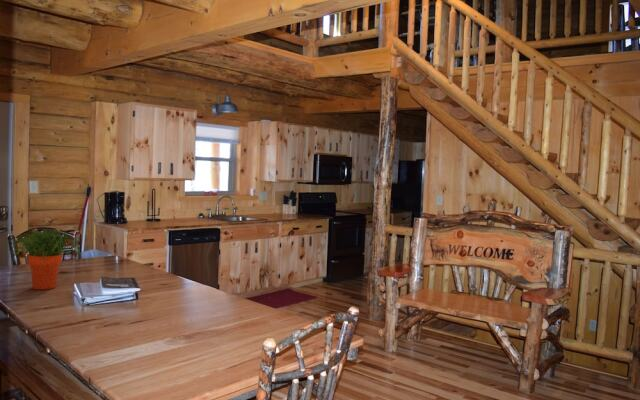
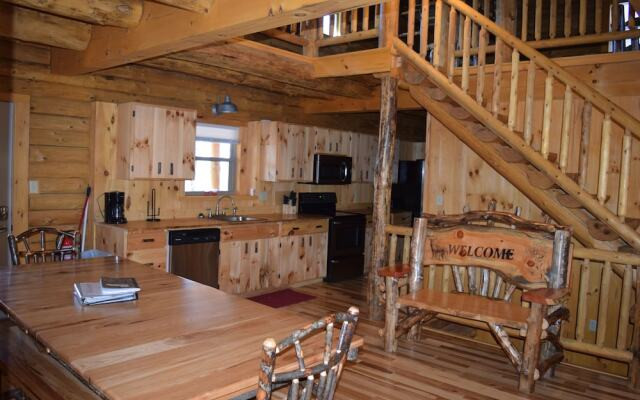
- potted plant [6,227,81,290]
